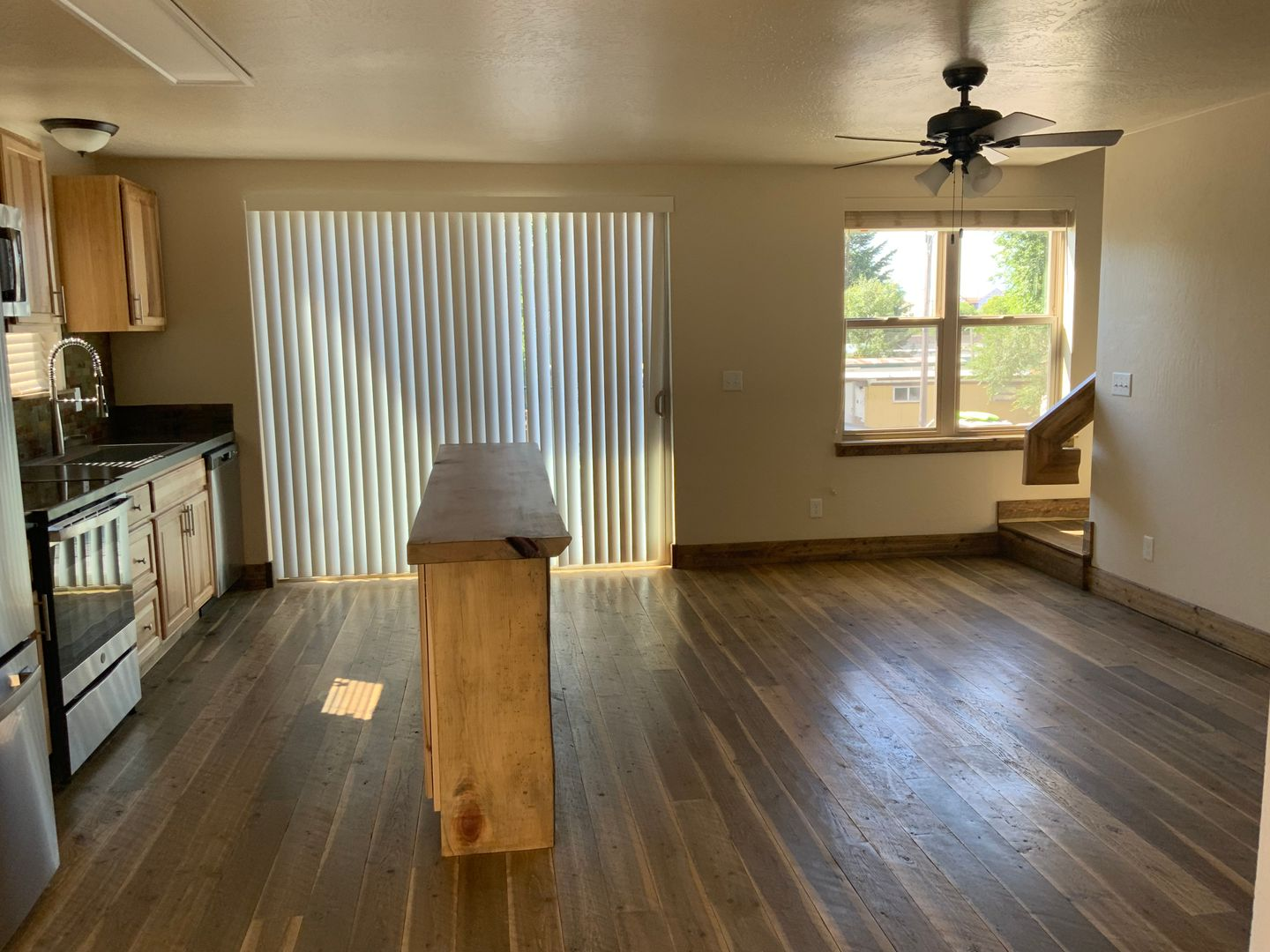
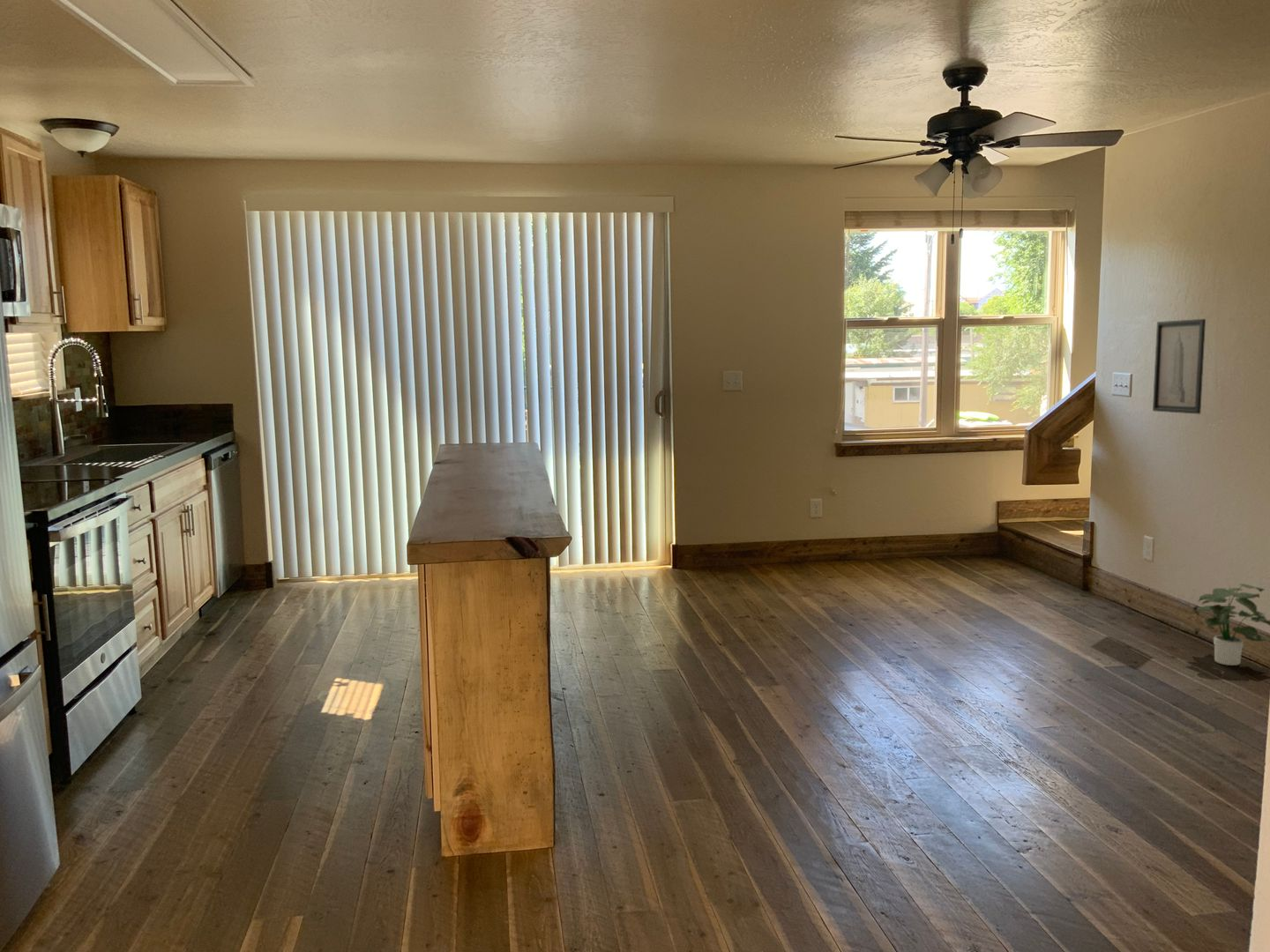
+ potted plant [1193,583,1270,666]
+ wall art [1152,318,1207,415]
